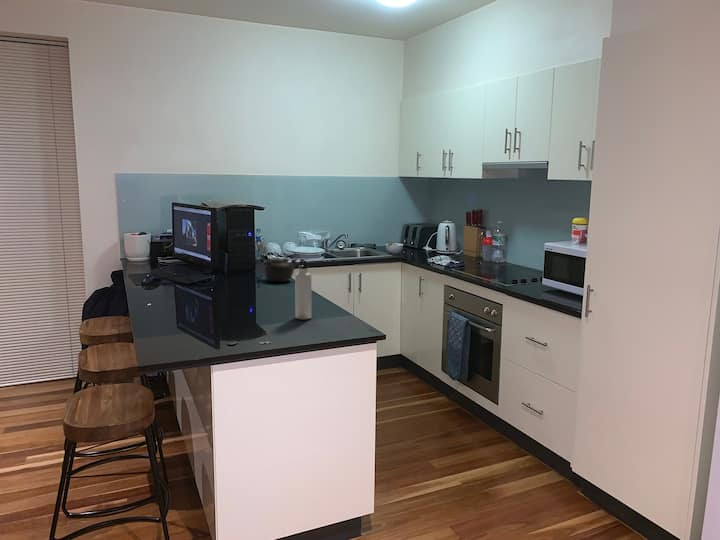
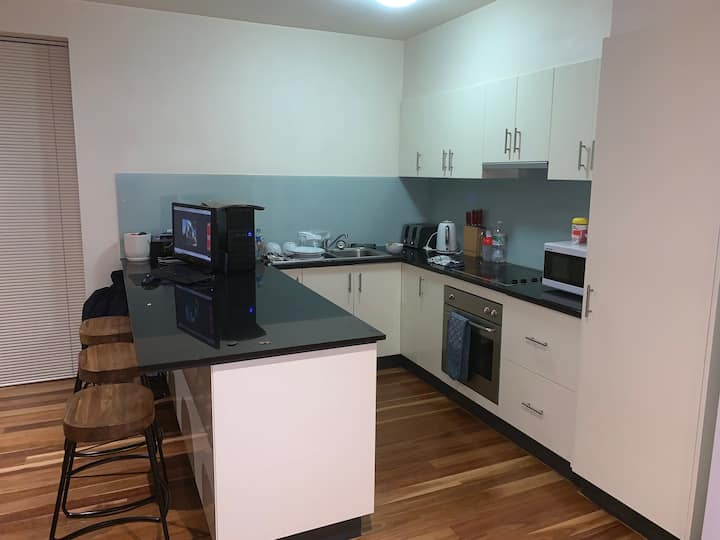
- teapot [263,258,298,283]
- water bottle [294,259,313,320]
